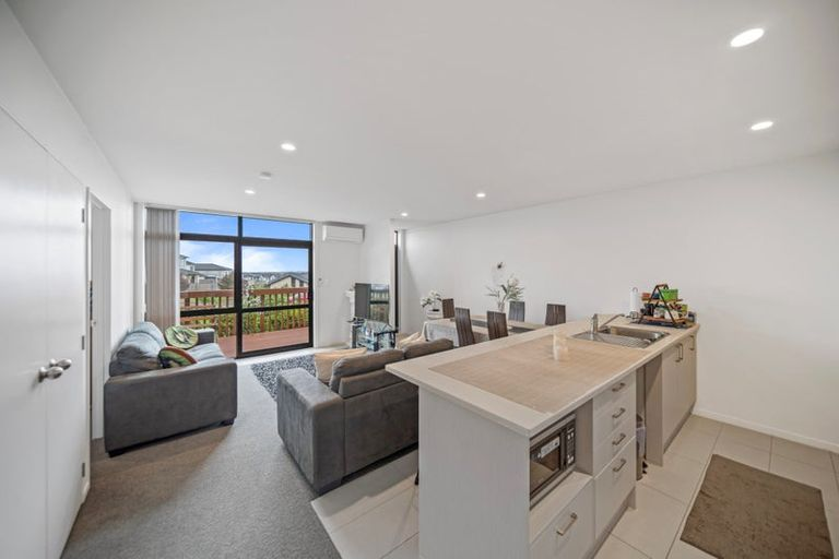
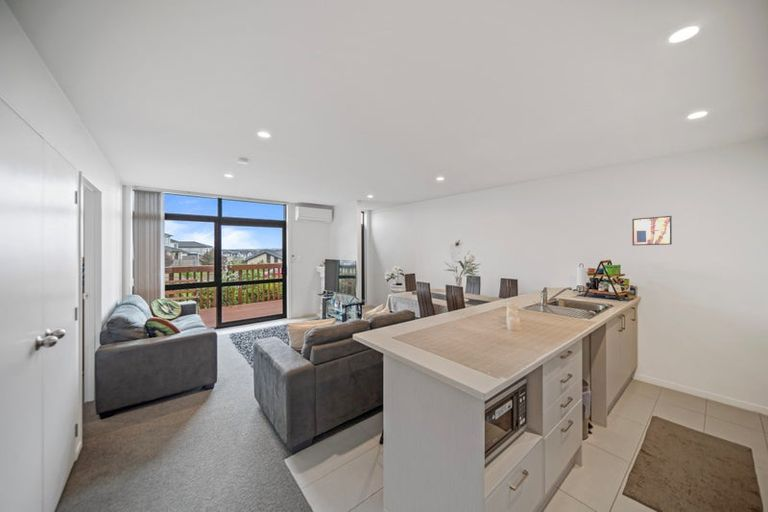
+ wall art [631,215,673,246]
